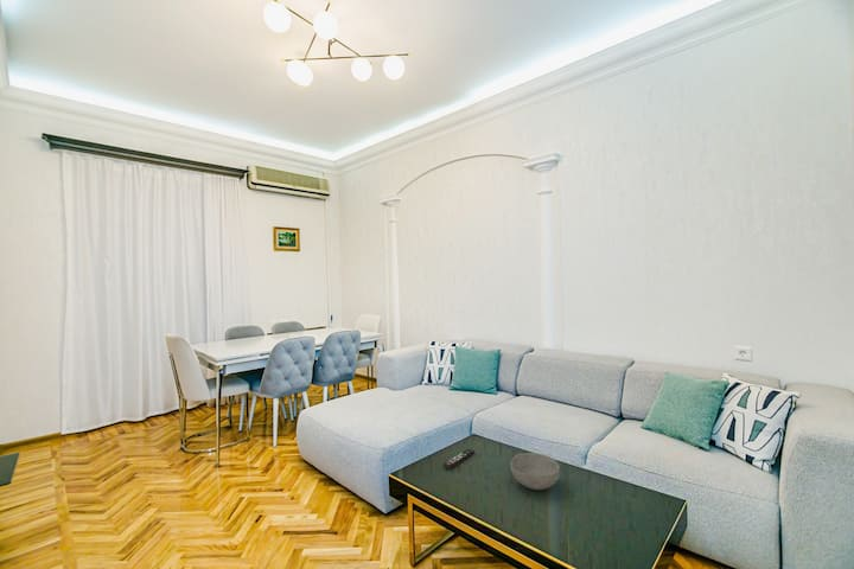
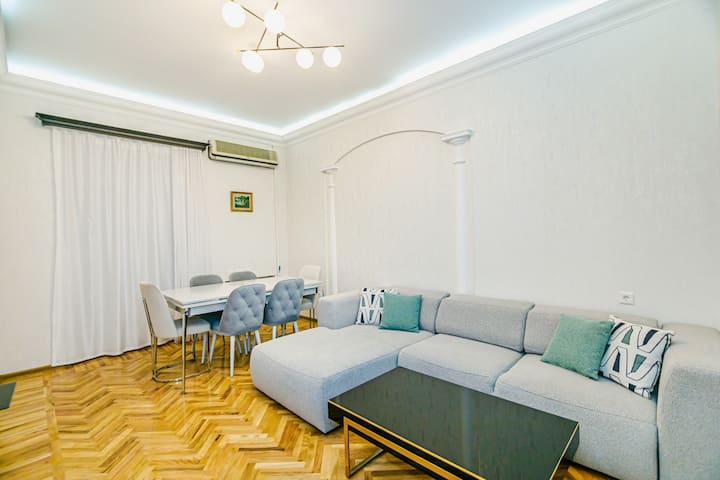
- bowl [509,452,561,491]
- remote control [442,448,476,469]
